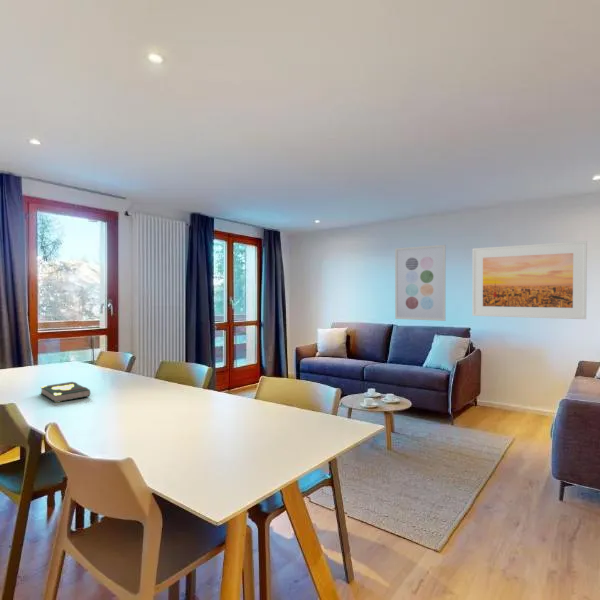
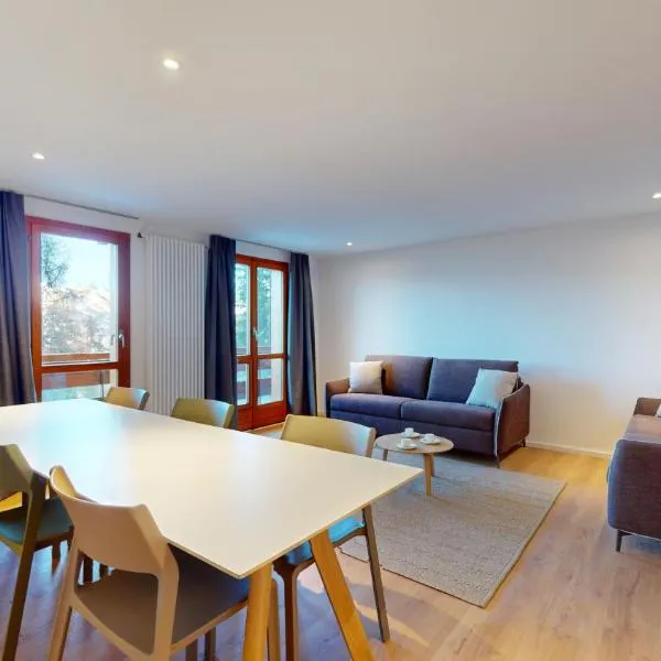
- book [40,381,91,404]
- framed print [471,240,588,320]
- wall art [394,244,446,322]
